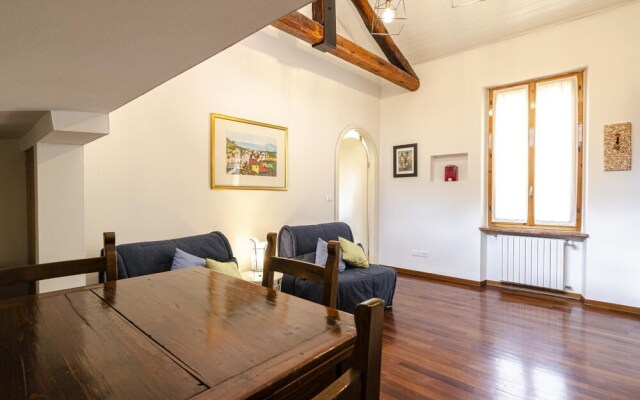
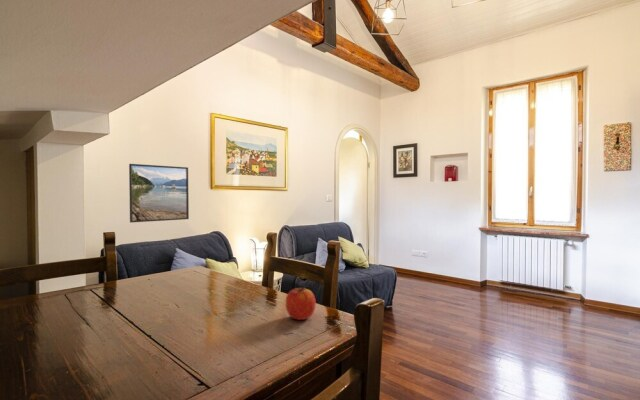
+ apple [285,285,317,321]
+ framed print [128,163,190,224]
